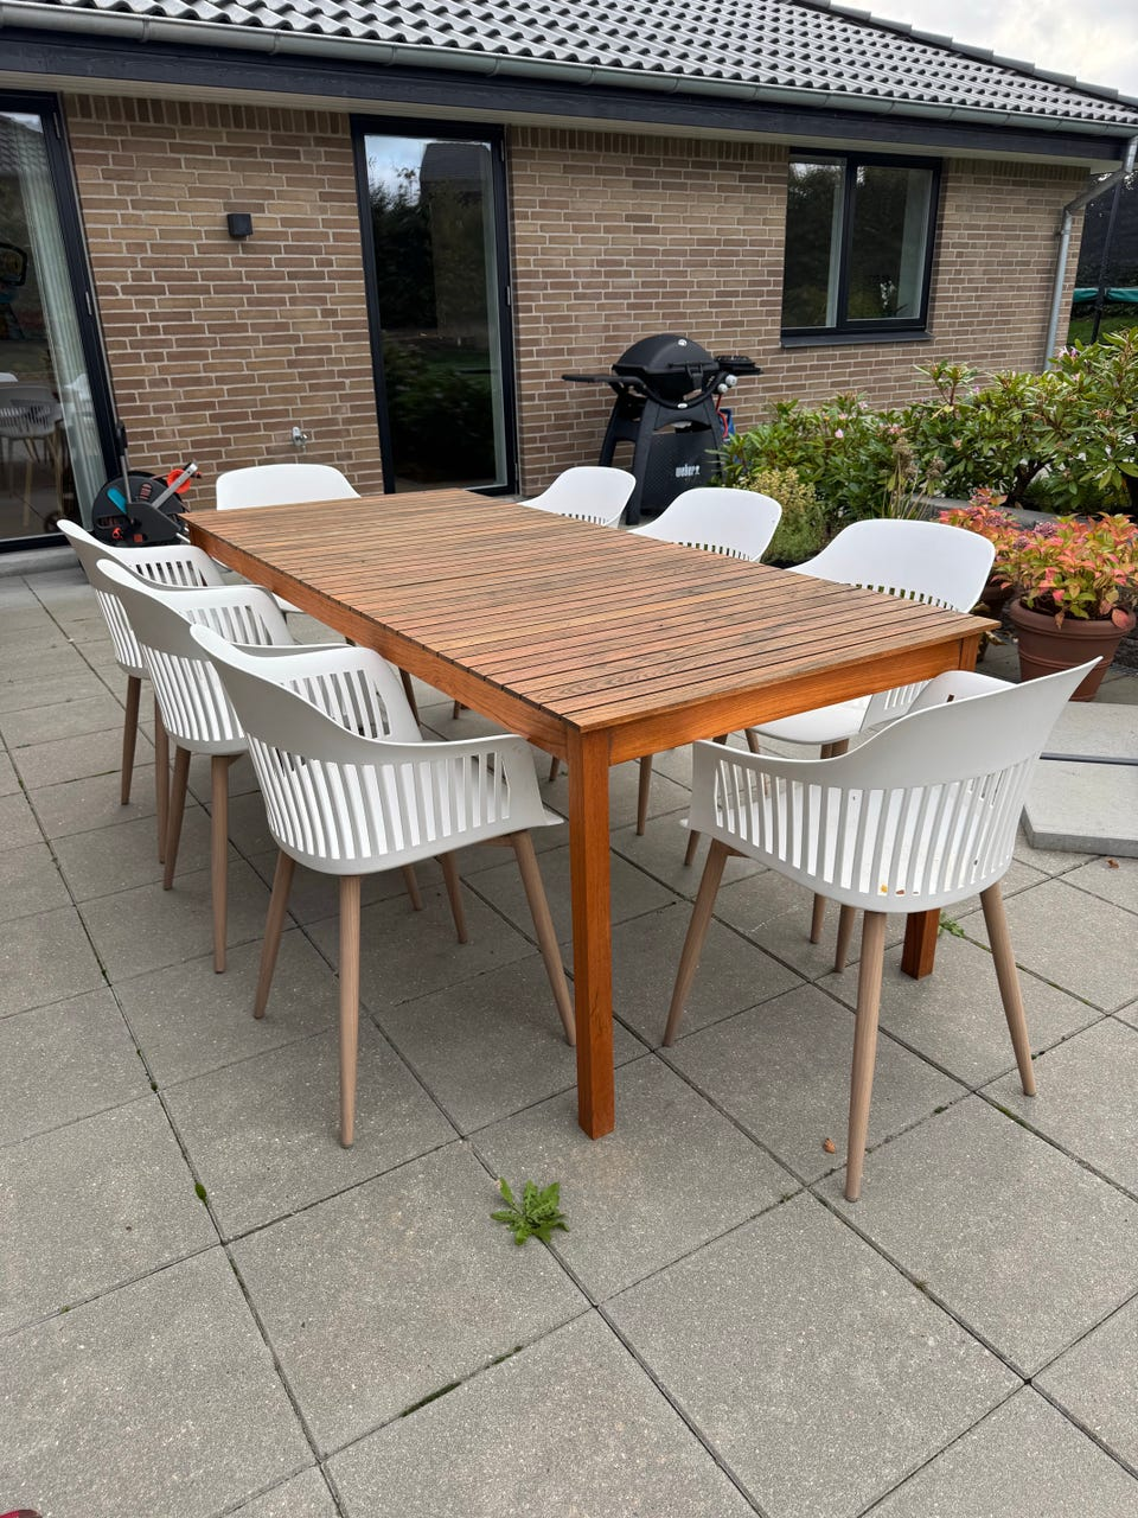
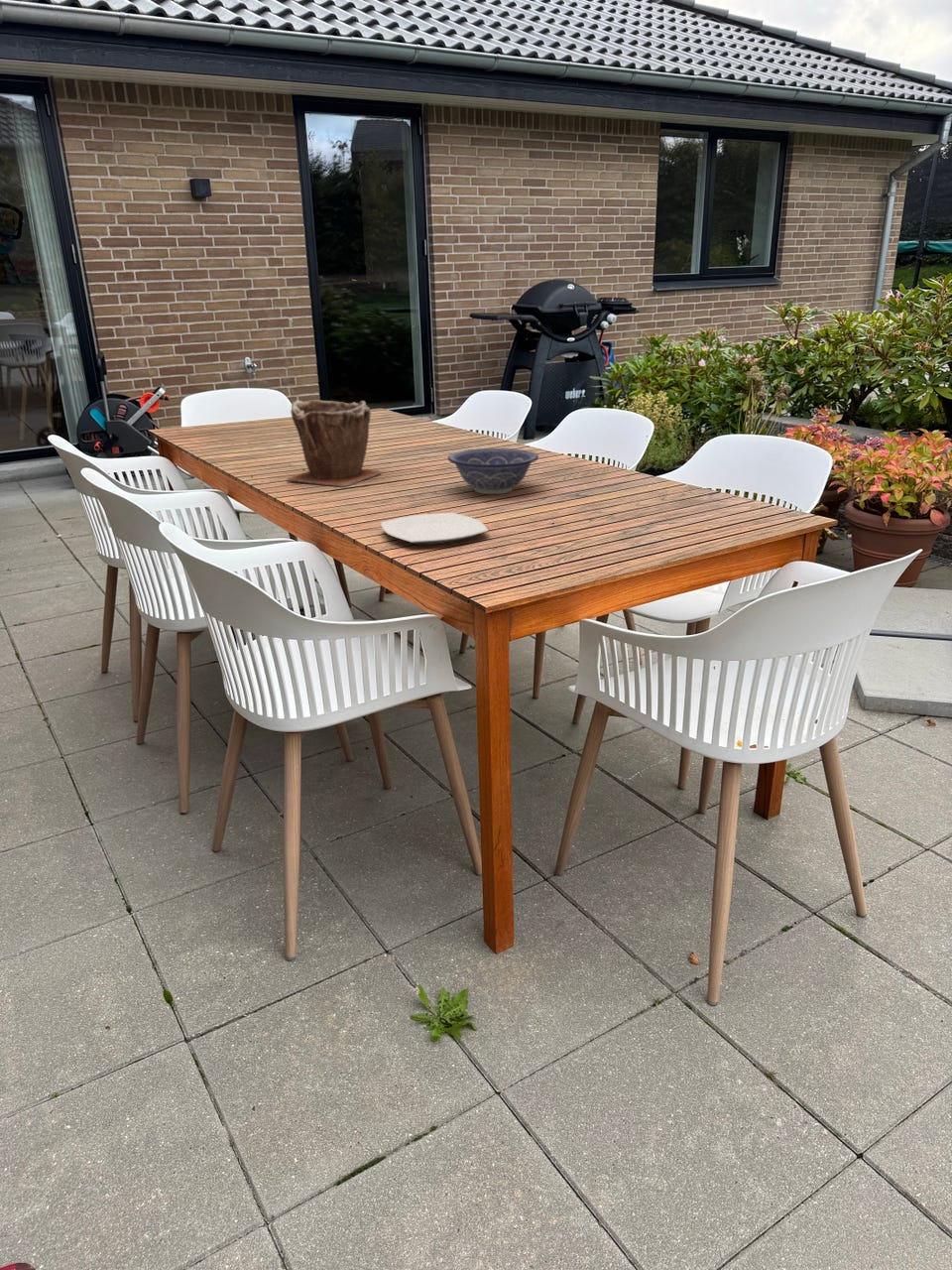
+ plate [380,512,489,546]
+ plant pot [285,399,383,488]
+ decorative bowl [447,447,539,495]
